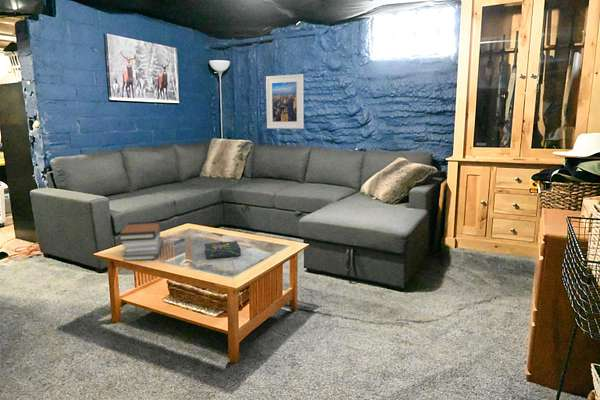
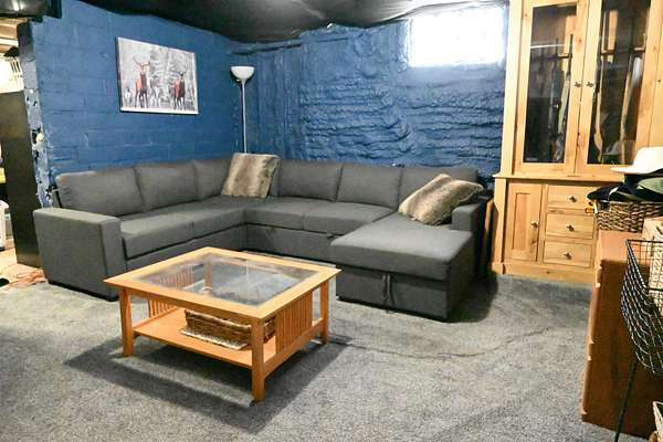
- book stack [117,220,165,262]
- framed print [265,73,305,130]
- book [203,240,242,260]
